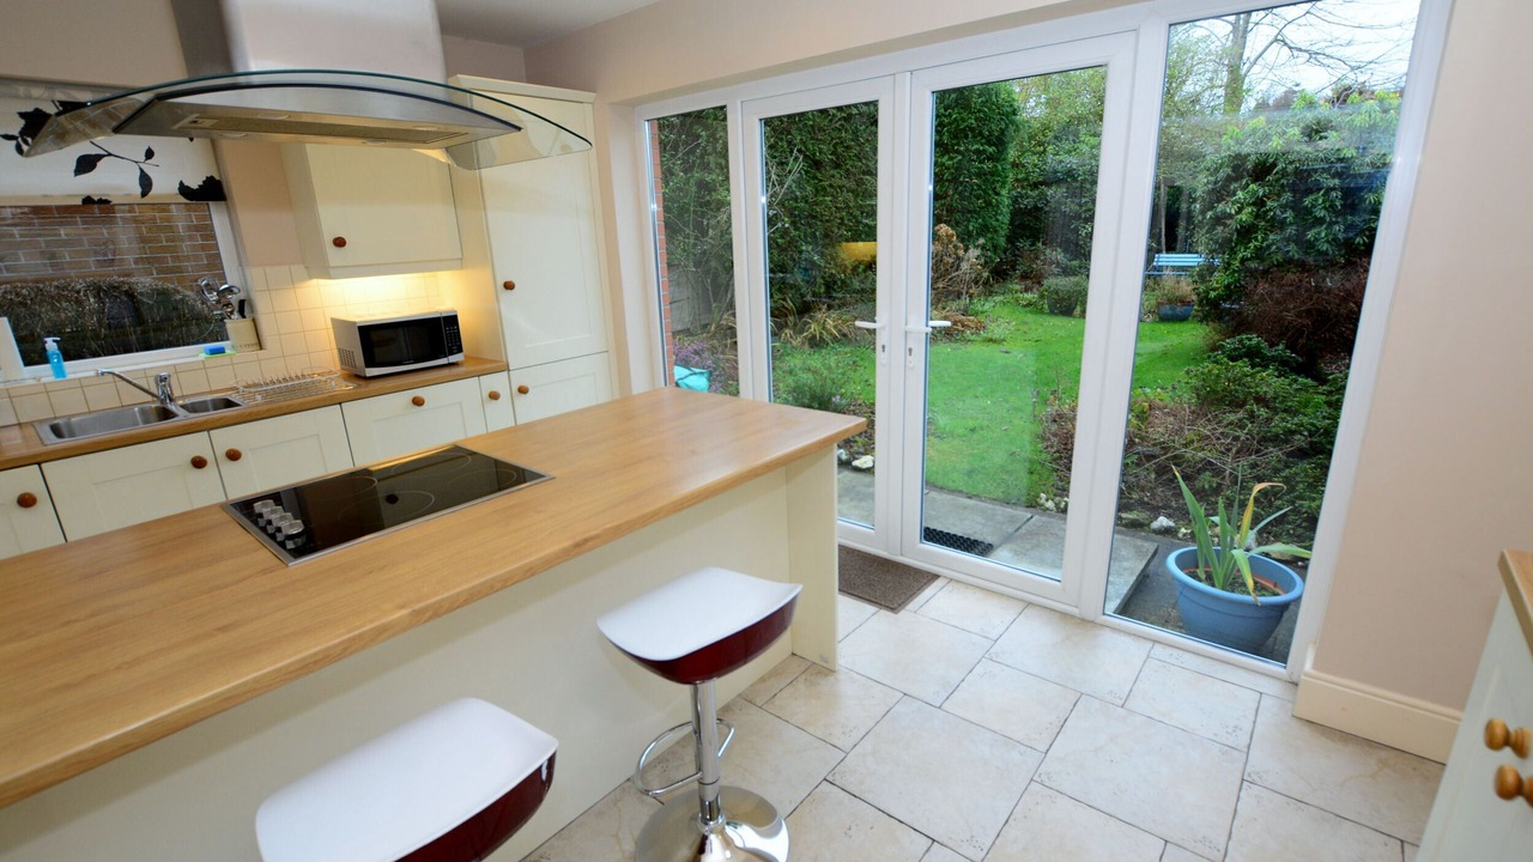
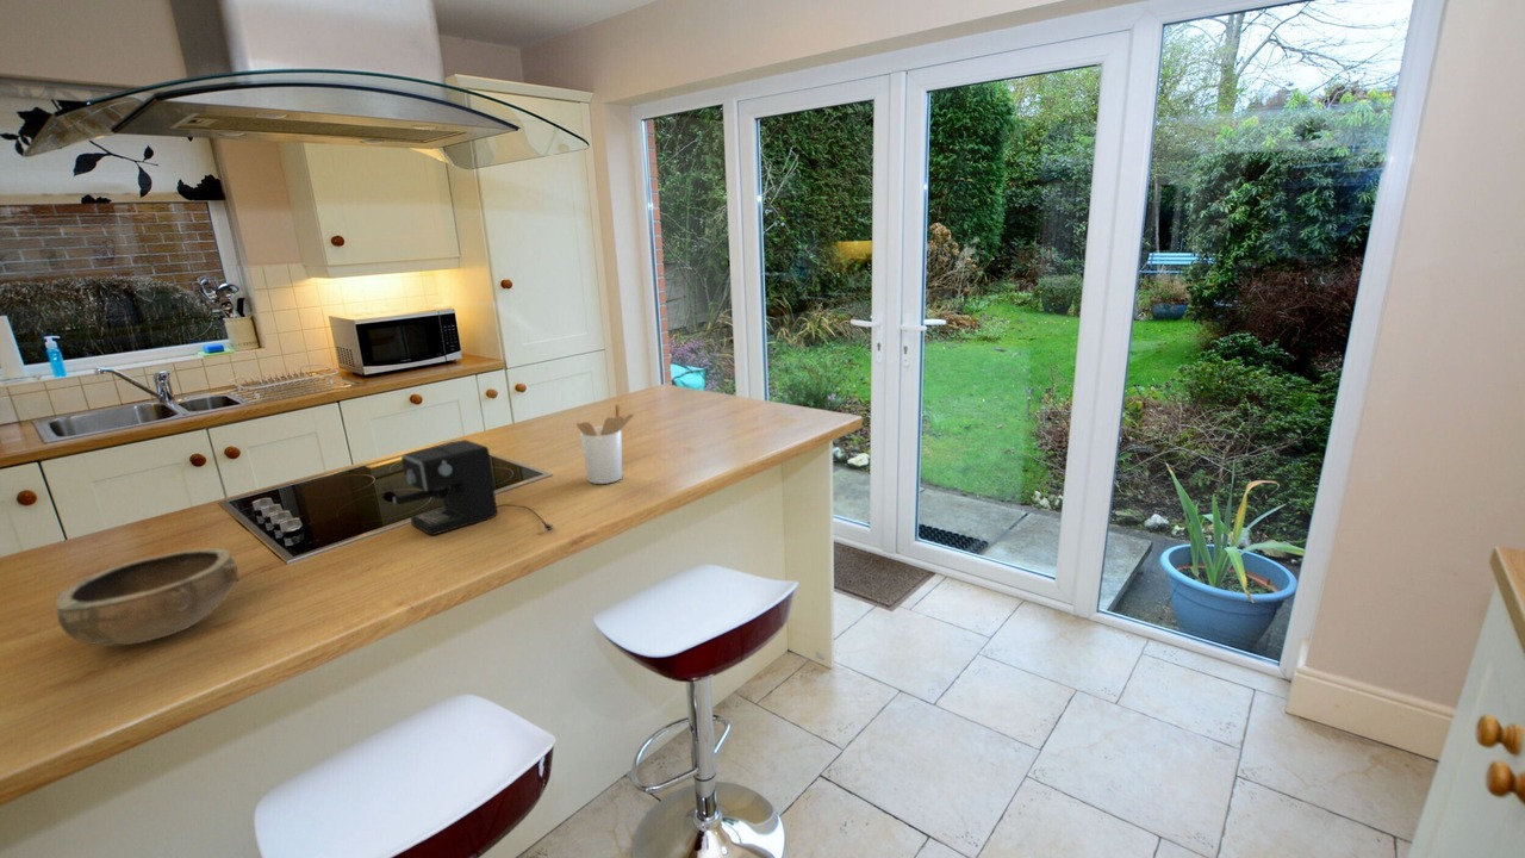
+ coffee maker [392,439,555,536]
+ utensil holder [575,402,635,485]
+ bowl [55,547,241,647]
